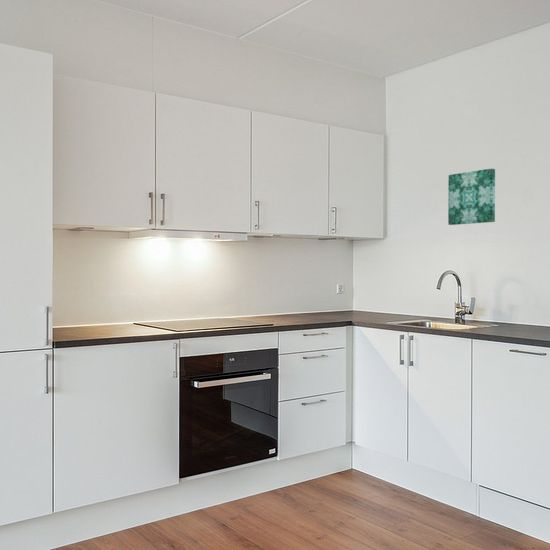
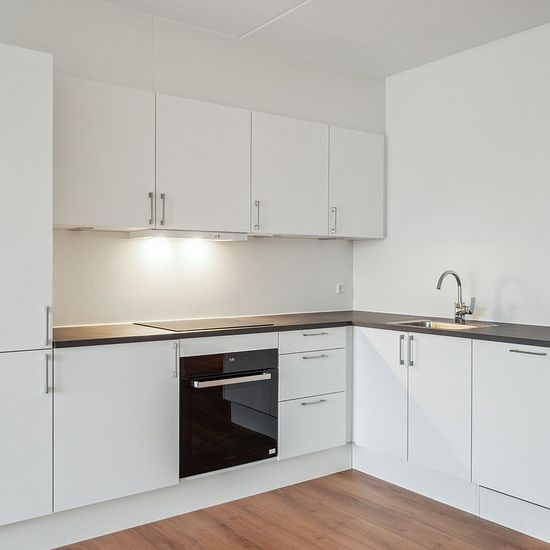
- wall art [447,168,496,226]
